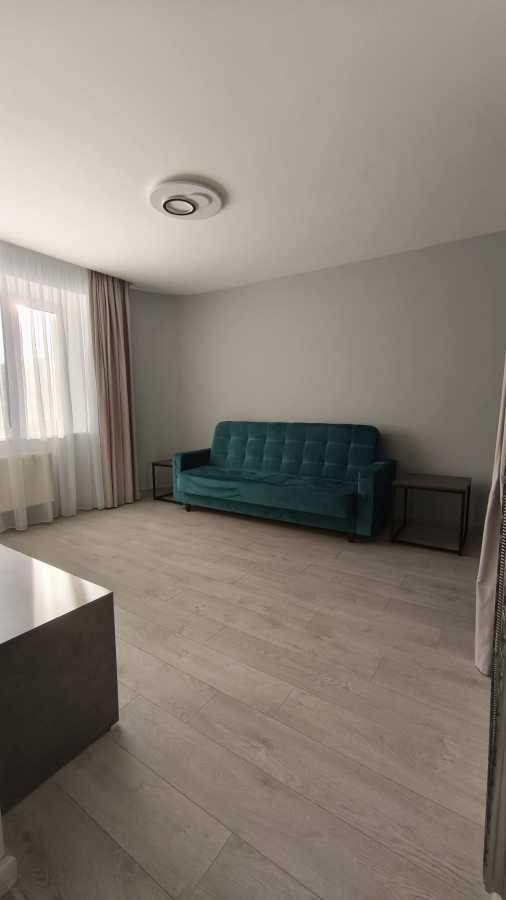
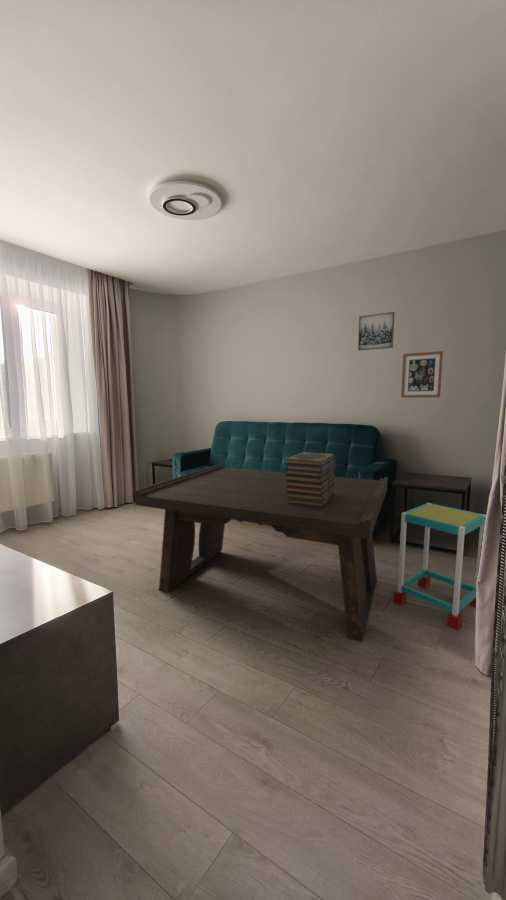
+ side table [392,502,487,631]
+ book stack [284,451,337,508]
+ coffee table [134,463,389,643]
+ wall art [400,350,444,399]
+ wall art [357,311,396,352]
